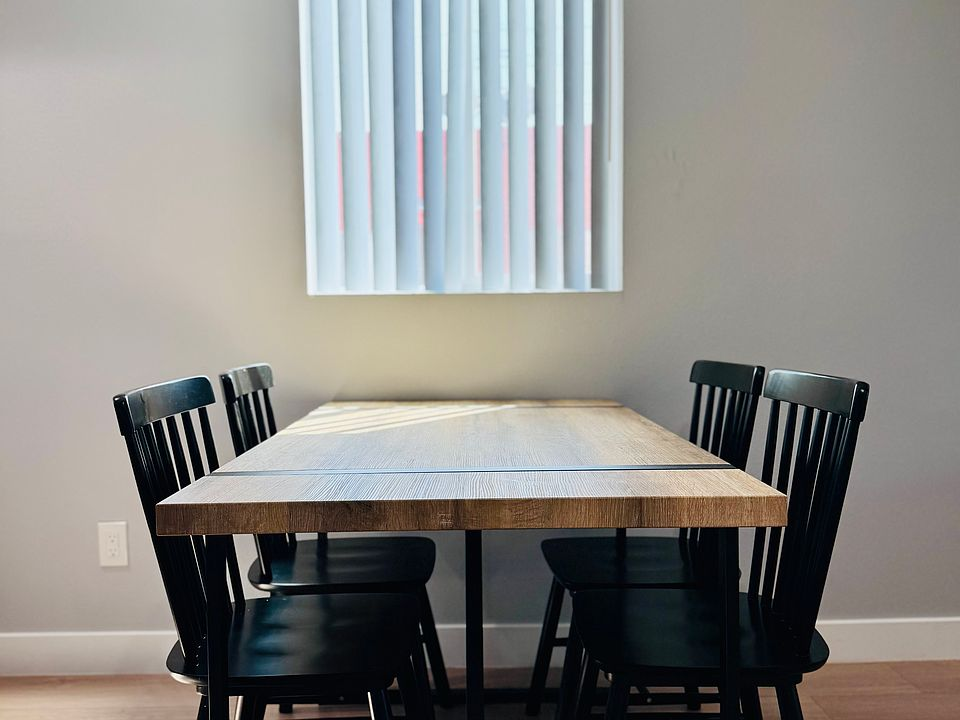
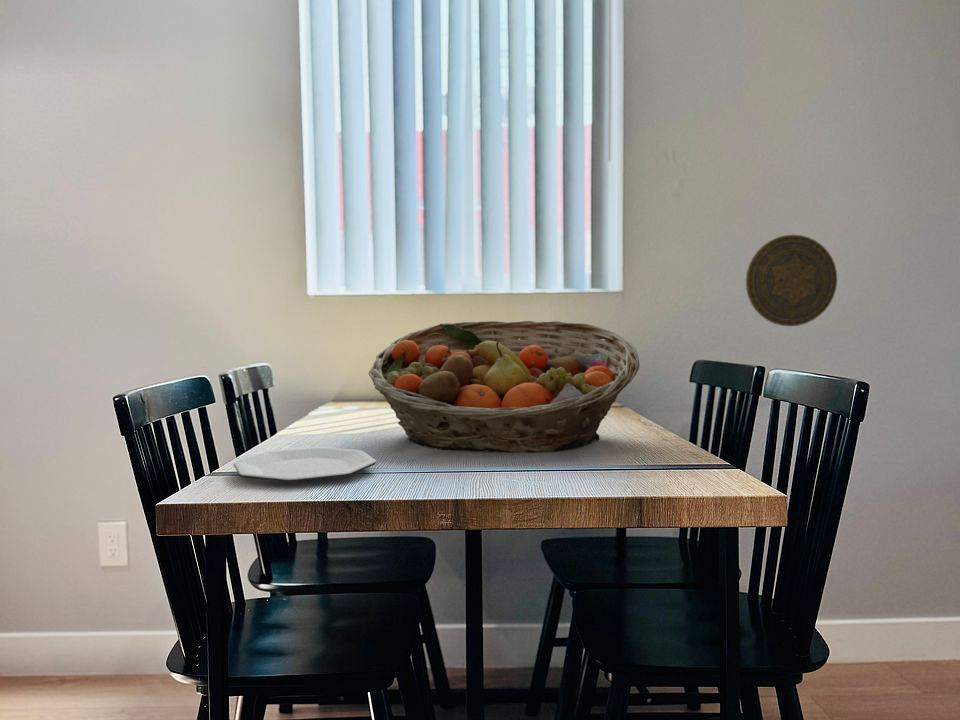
+ plate [233,446,377,483]
+ fruit basket [368,320,641,454]
+ decorative plate [745,234,838,327]
